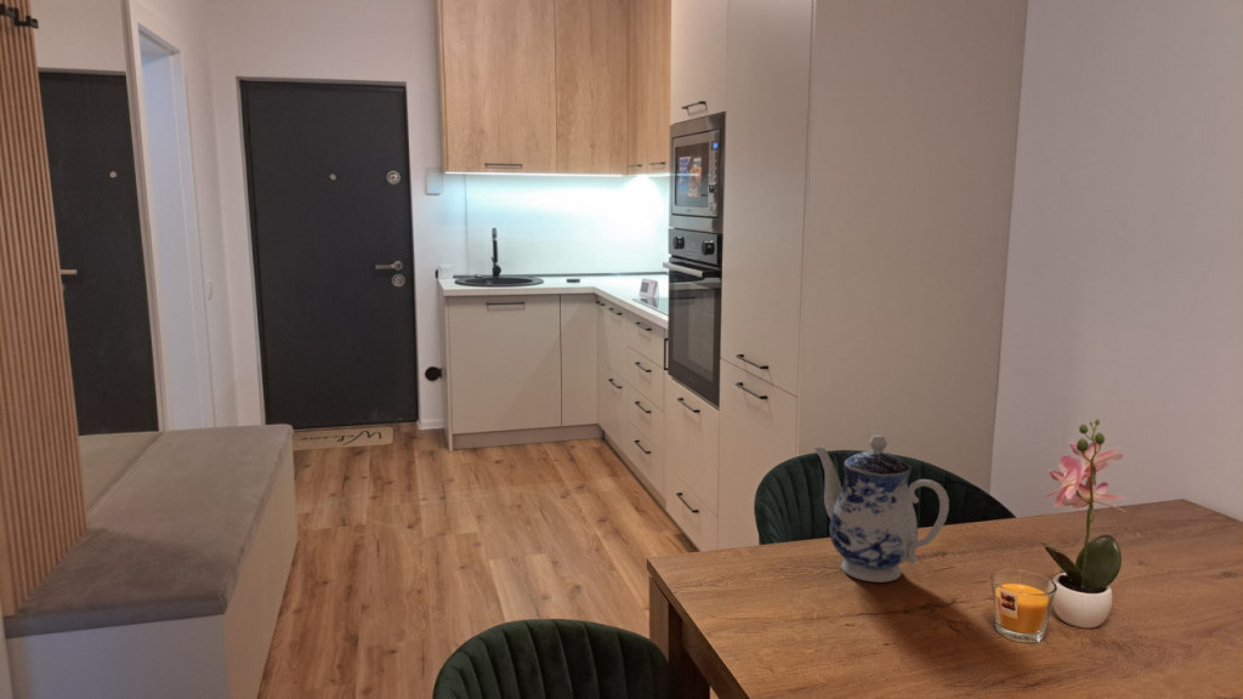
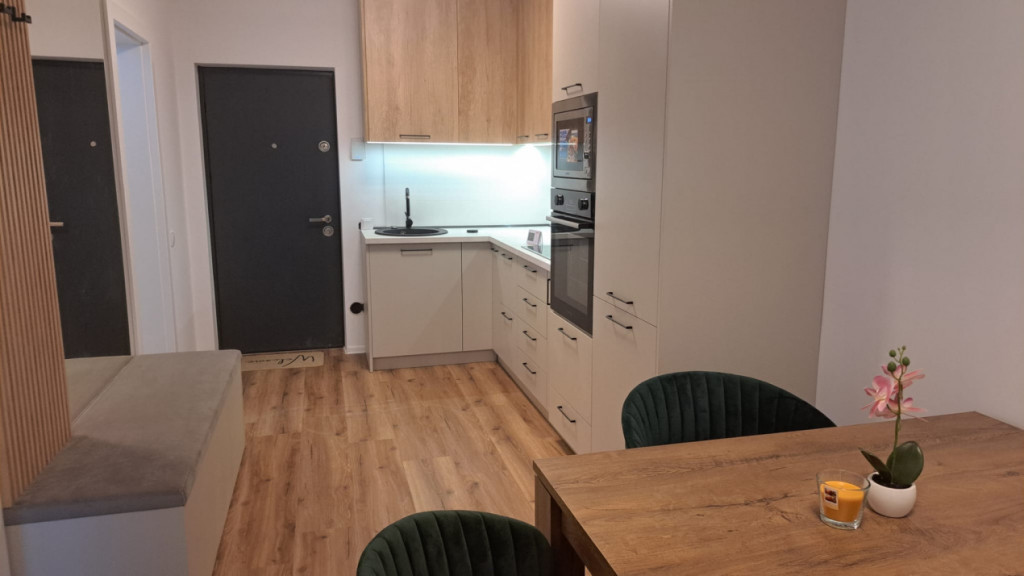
- teapot [813,433,950,584]
